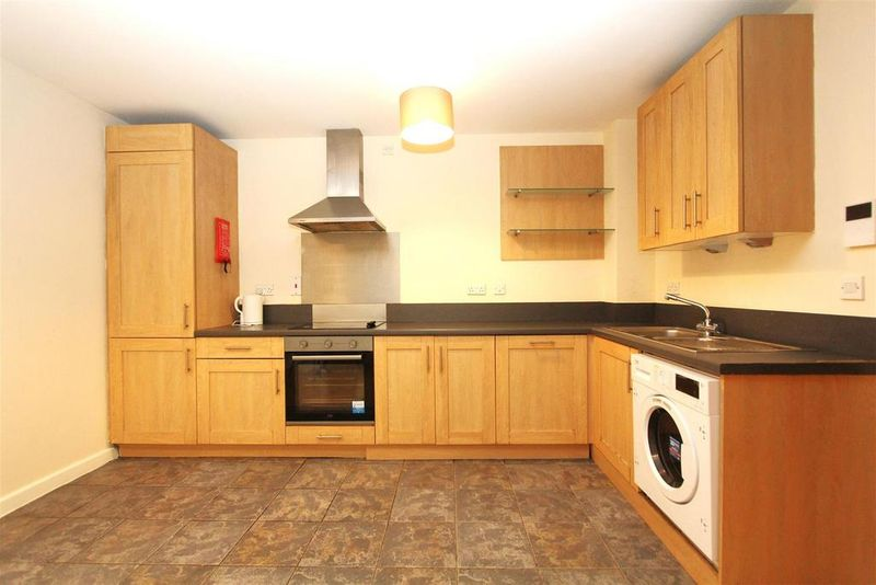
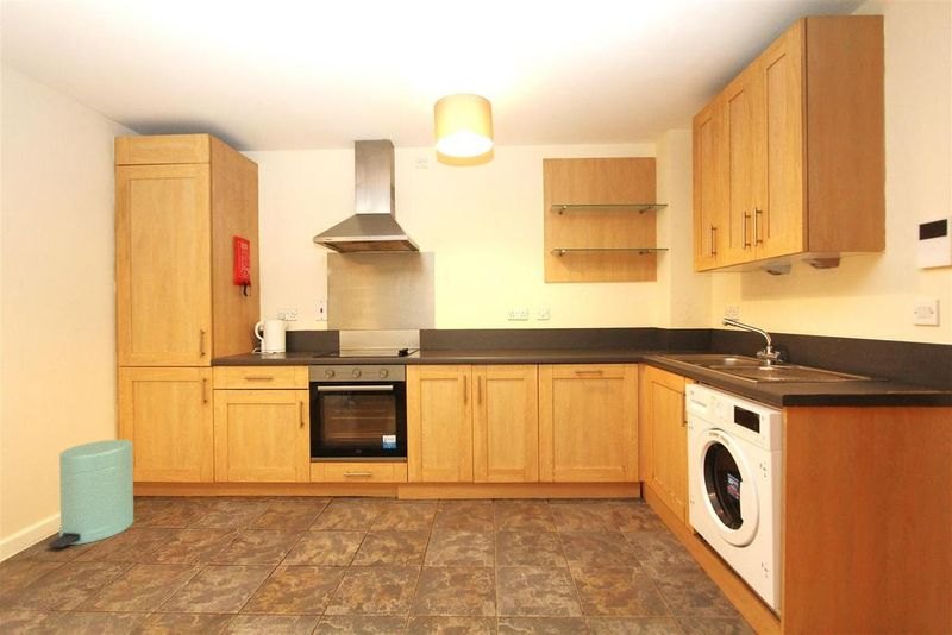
+ trash can [48,439,134,548]
